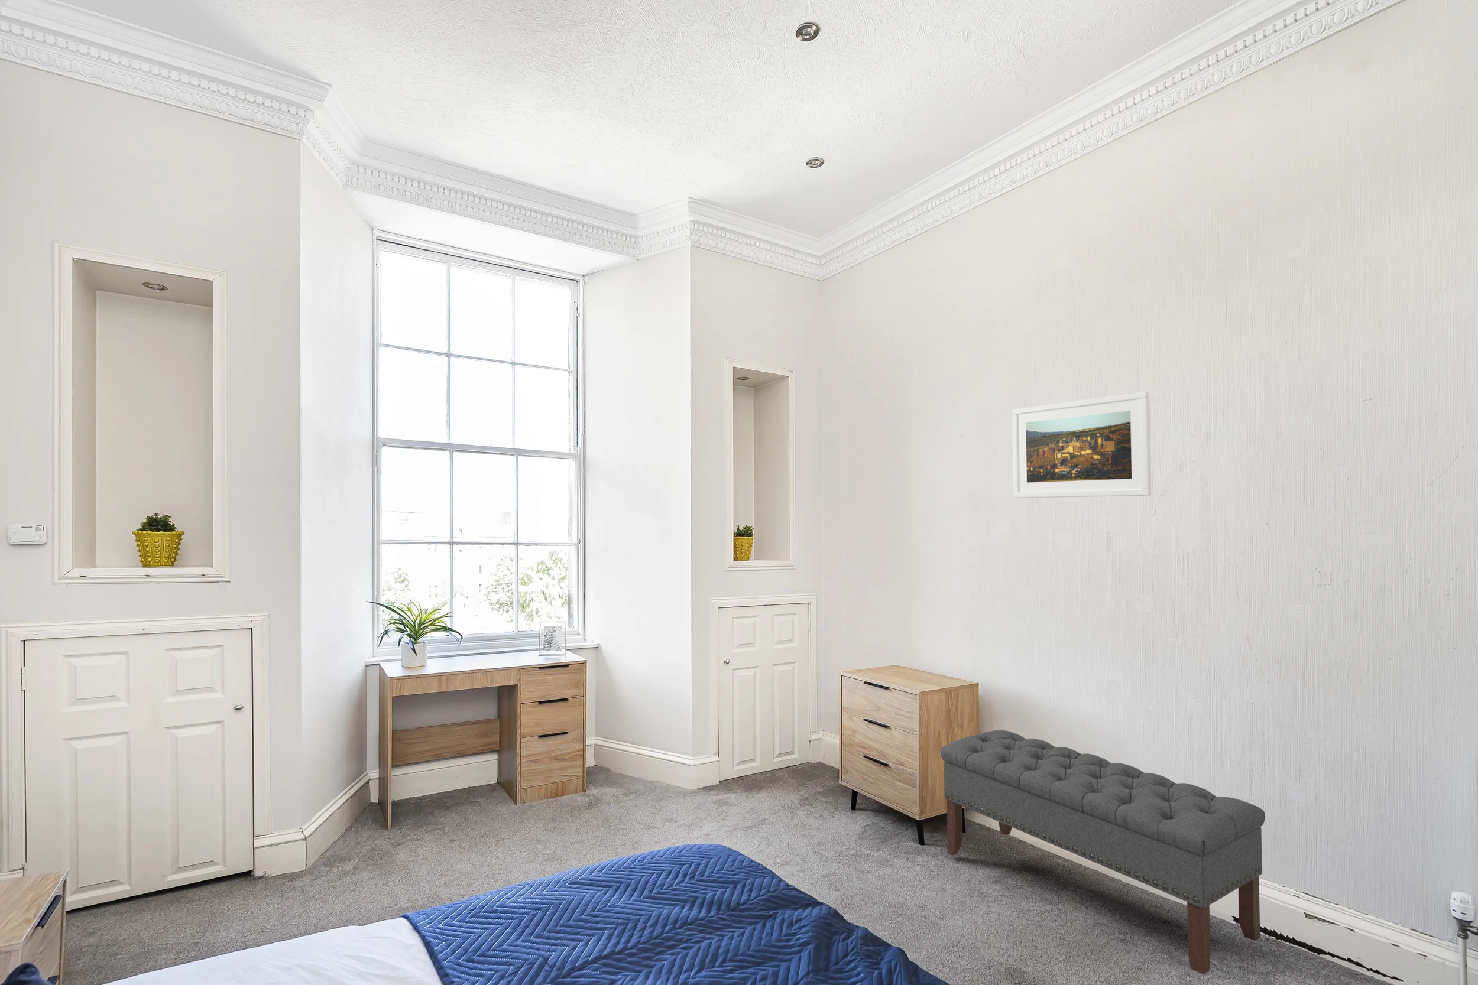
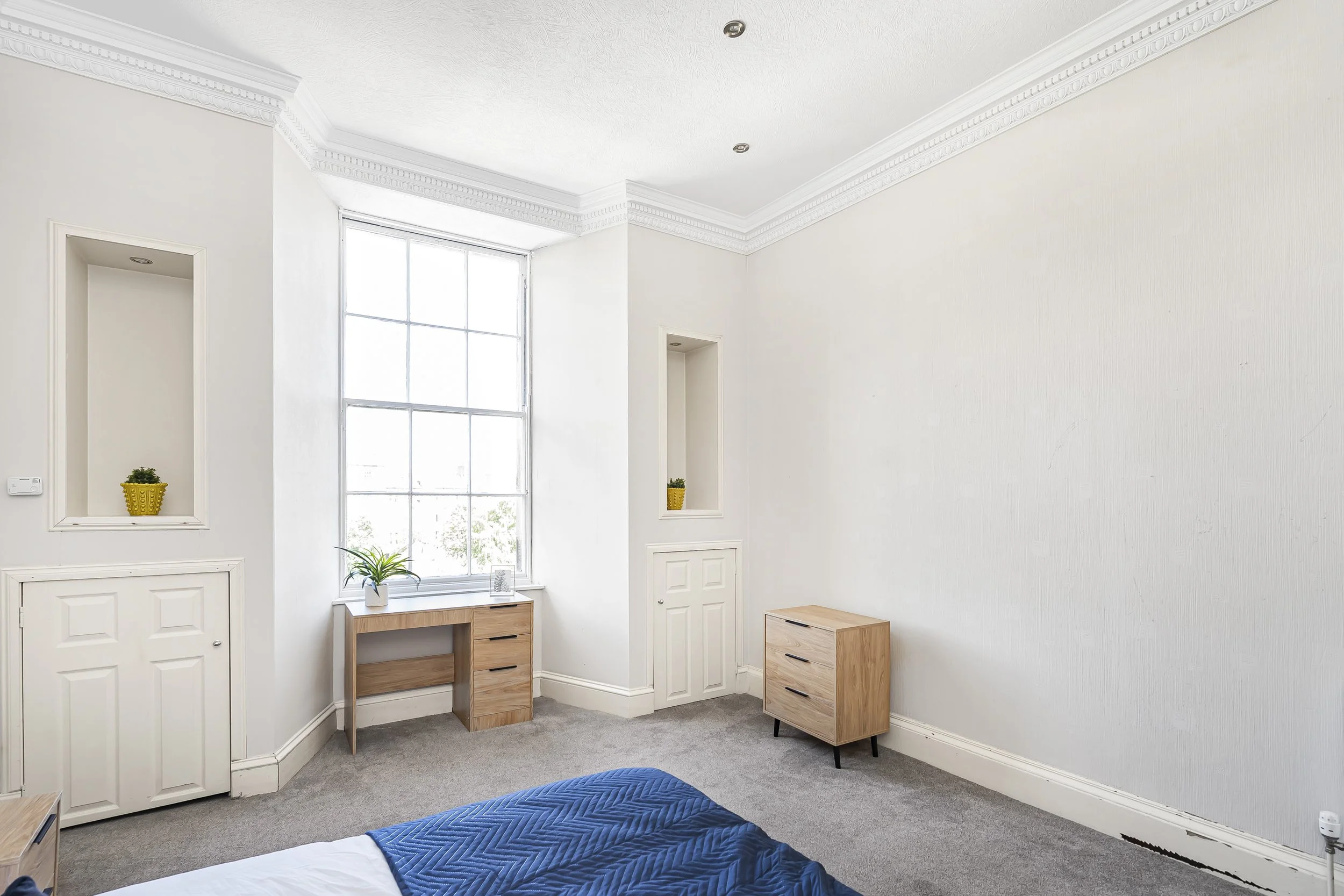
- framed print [1012,391,1151,499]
- bench [940,729,1266,975]
